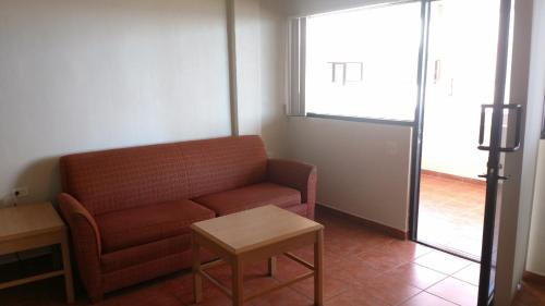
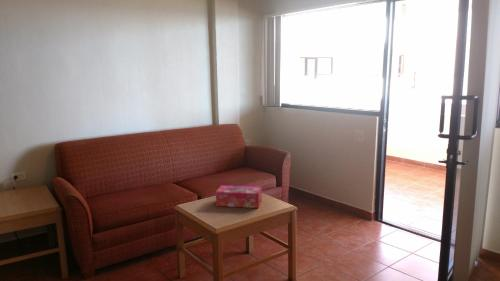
+ tissue box [215,184,263,209]
